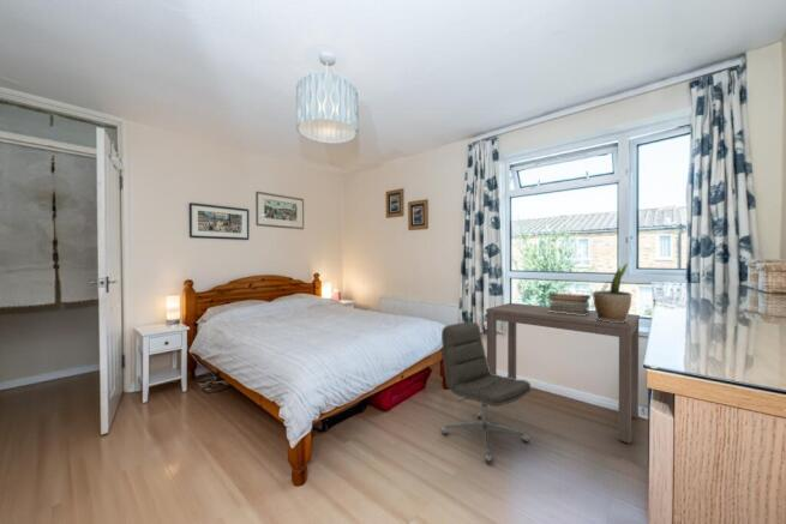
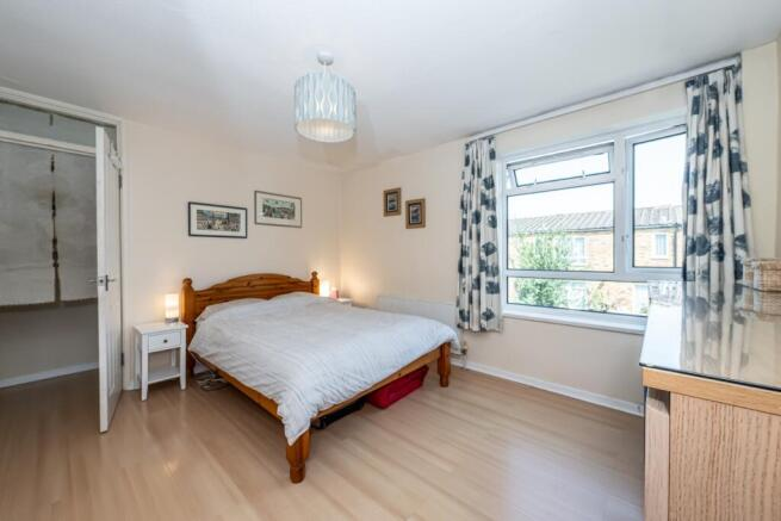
- chair [439,321,533,464]
- book stack [546,291,592,315]
- desk [485,302,641,445]
- potted plant [592,261,632,323]
